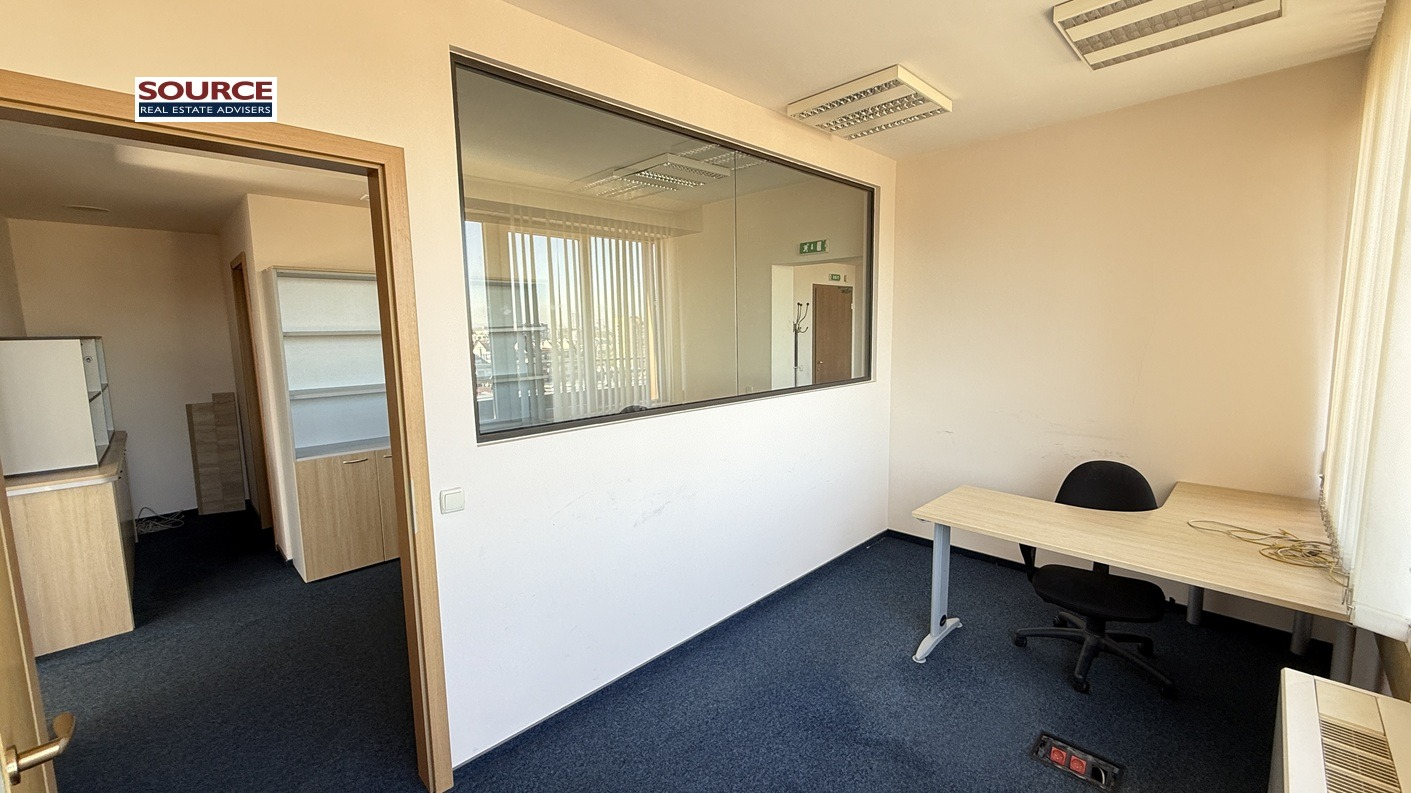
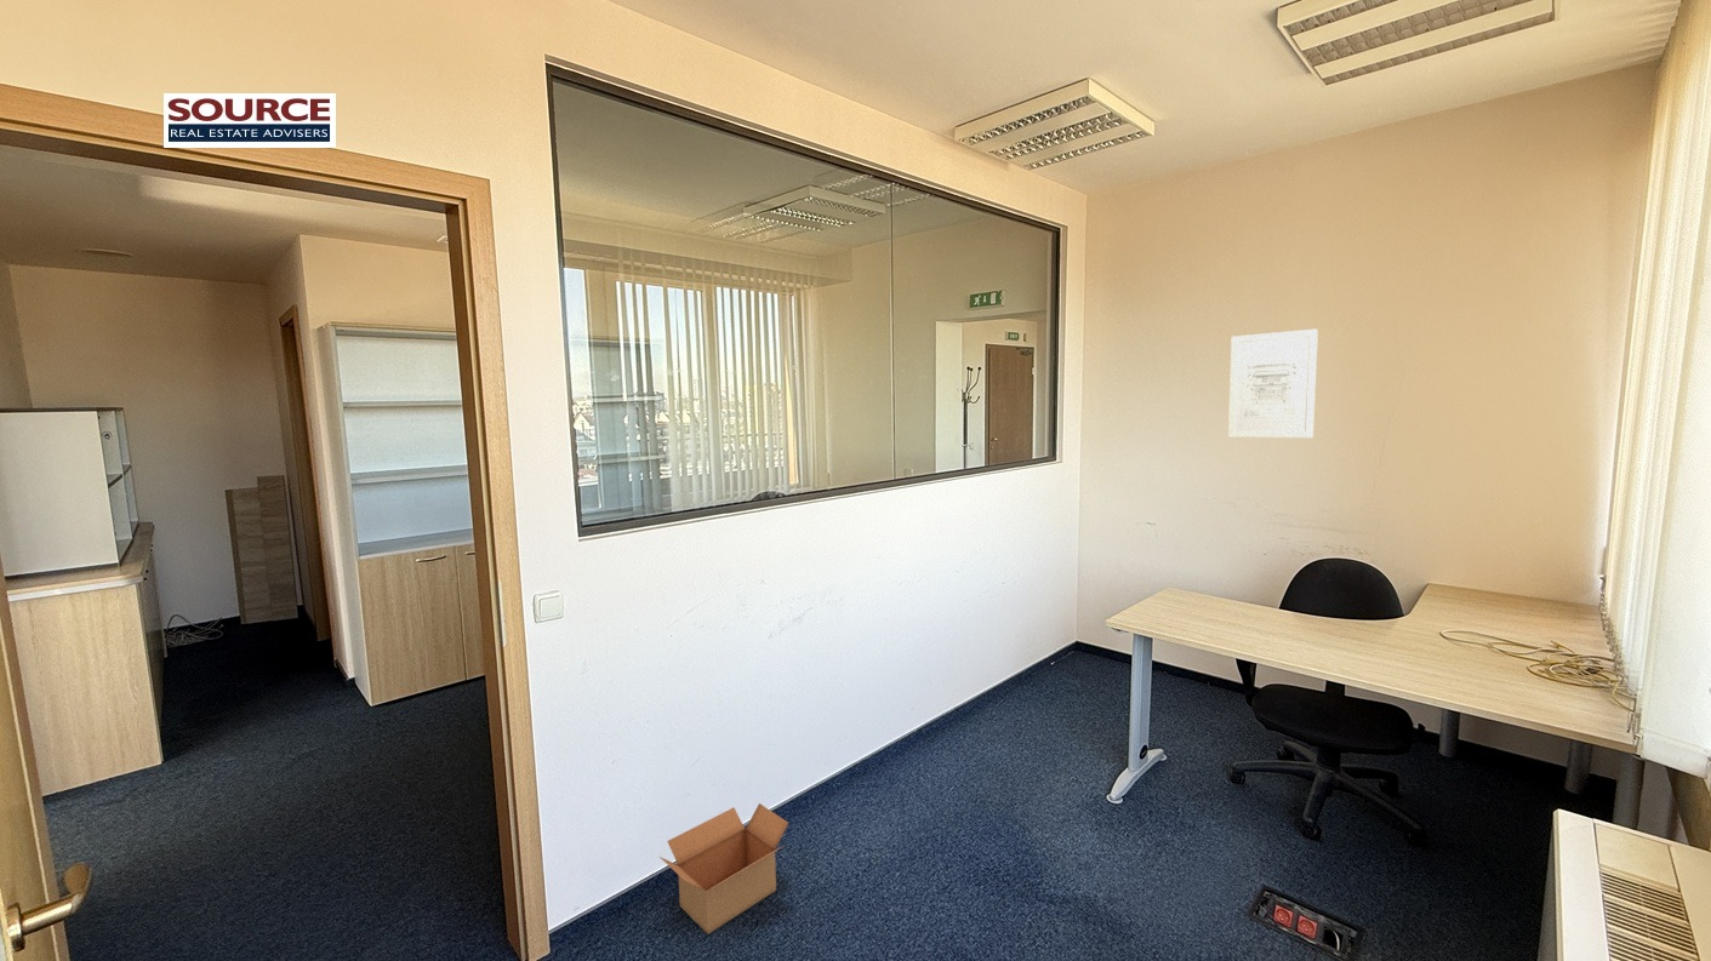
+ cardboard box [658,802,789,936]
+ wall art [1227,327,1319,439]
